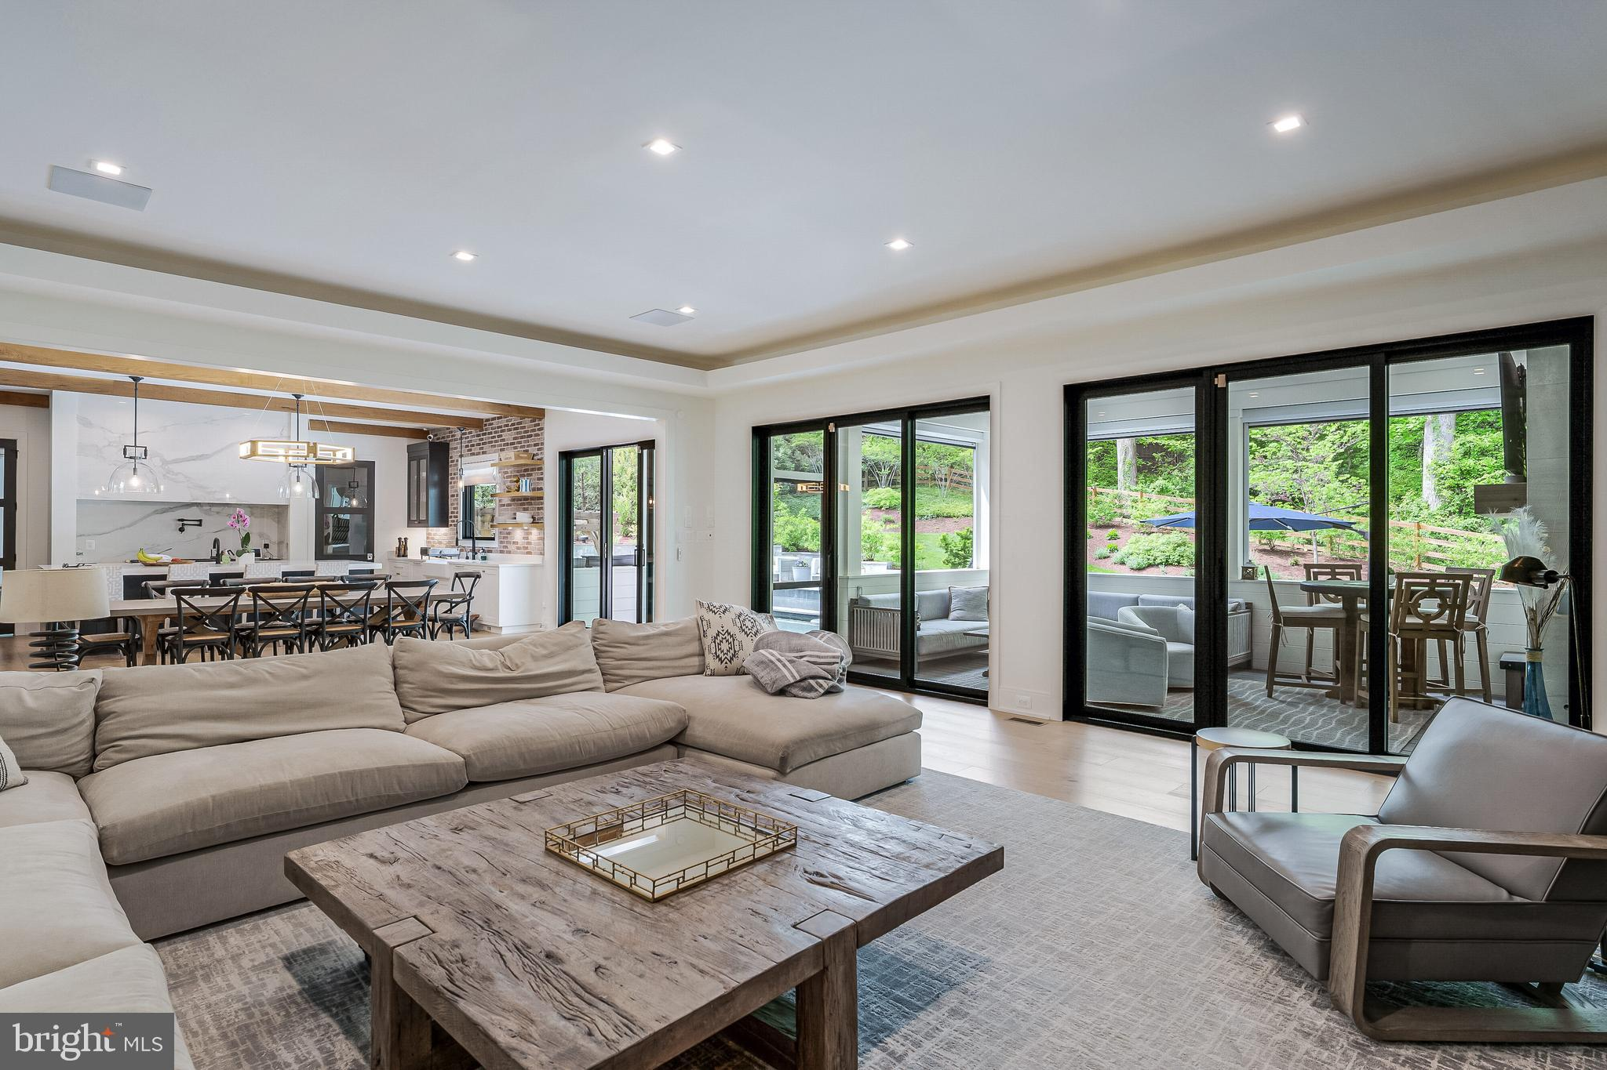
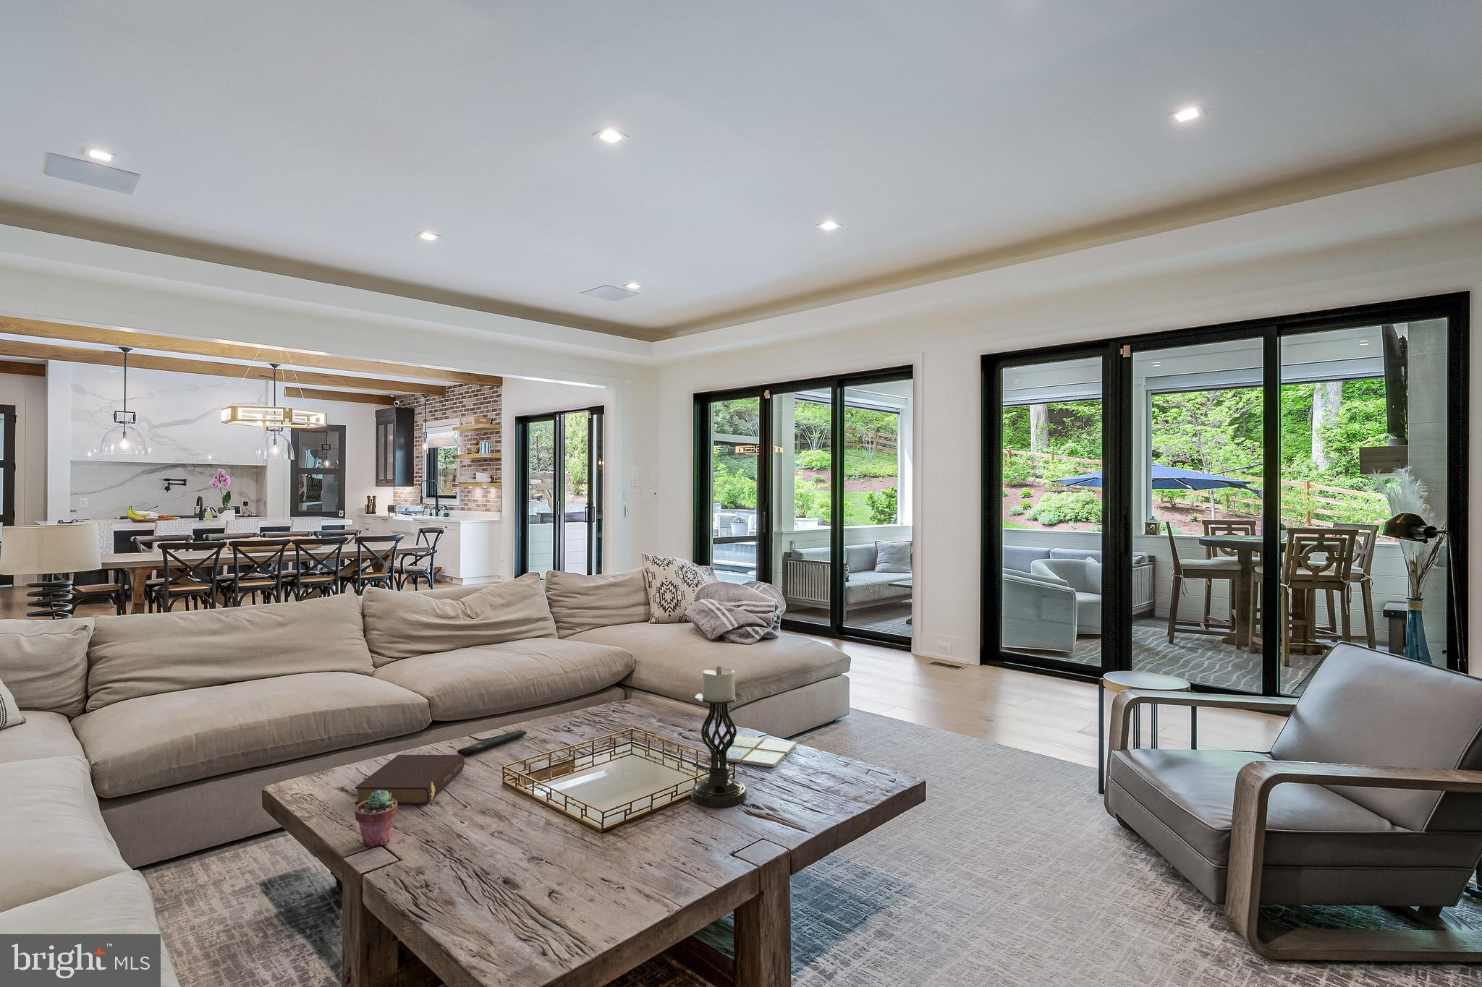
+ drink coaster [707,734,798,768]
+ potted succulent [355,790,398,847]
+ remote control [456,729,528,757]
+ book [354,755,465,805]
+ candle holder [691,665,747,809]
